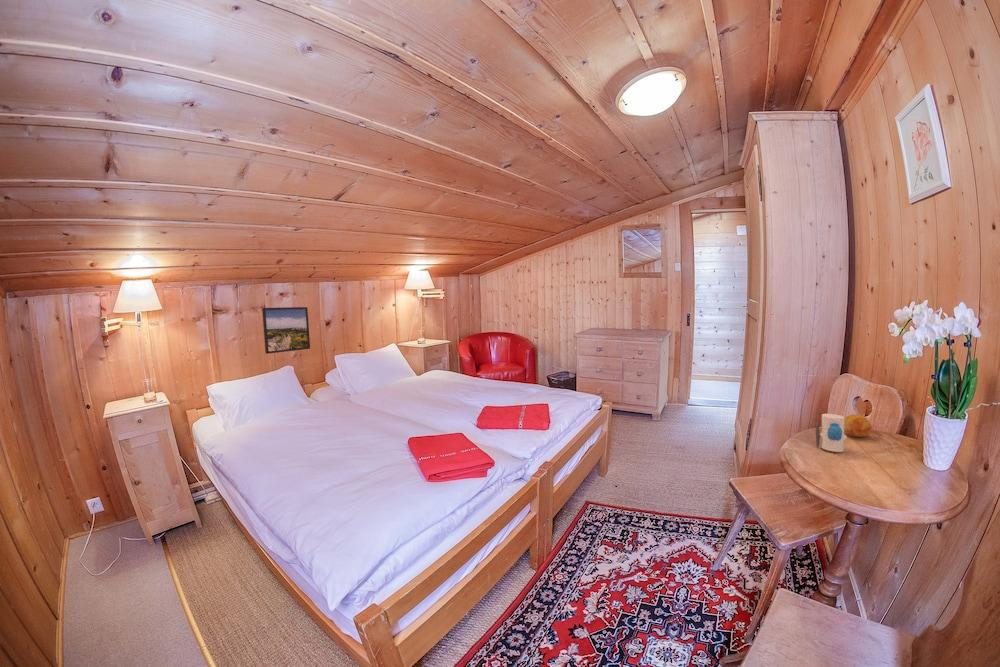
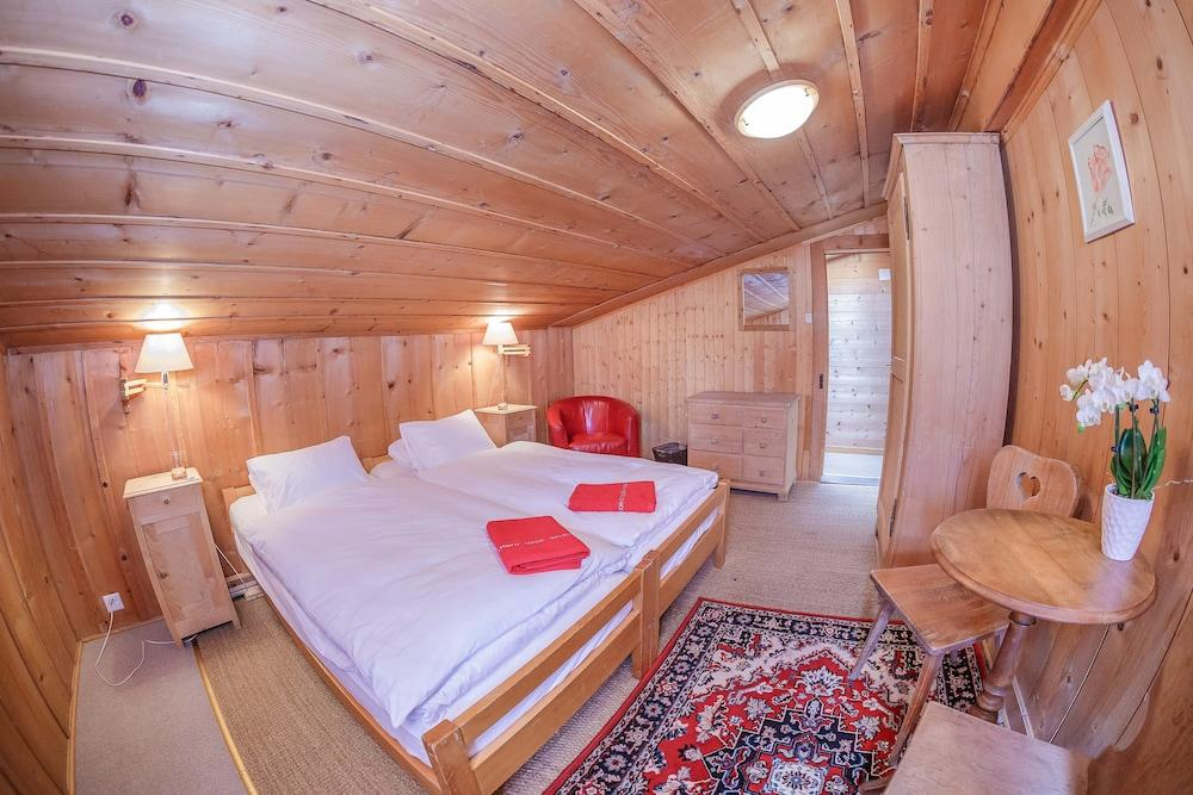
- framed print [261,306,311,355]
- fruit [844,414,873,438]
- toy [815,413,848,453]
